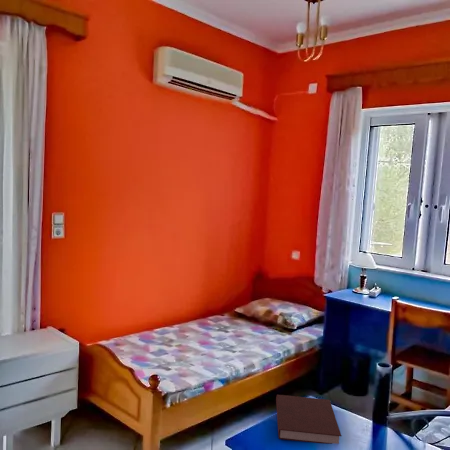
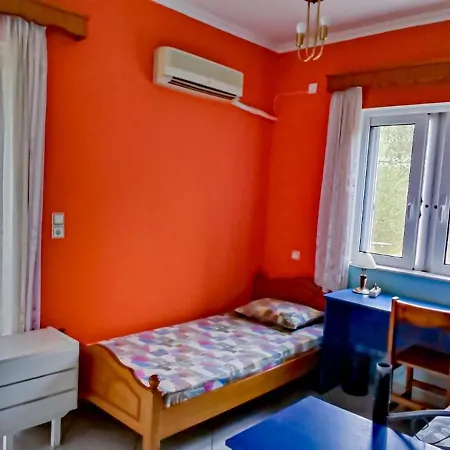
- notebook [275,394,342,445]
